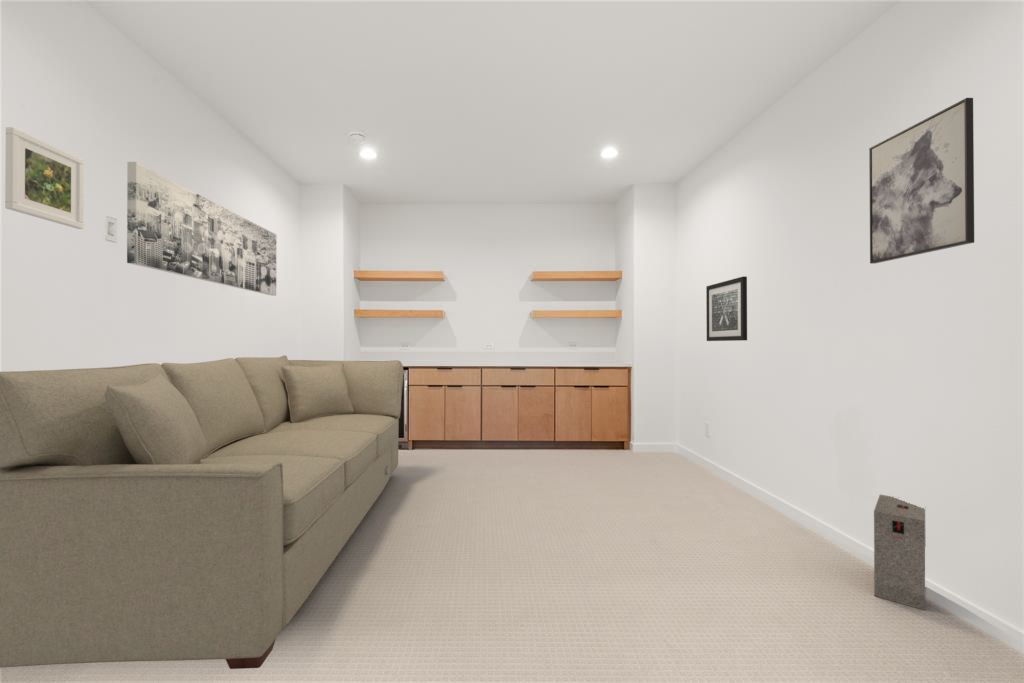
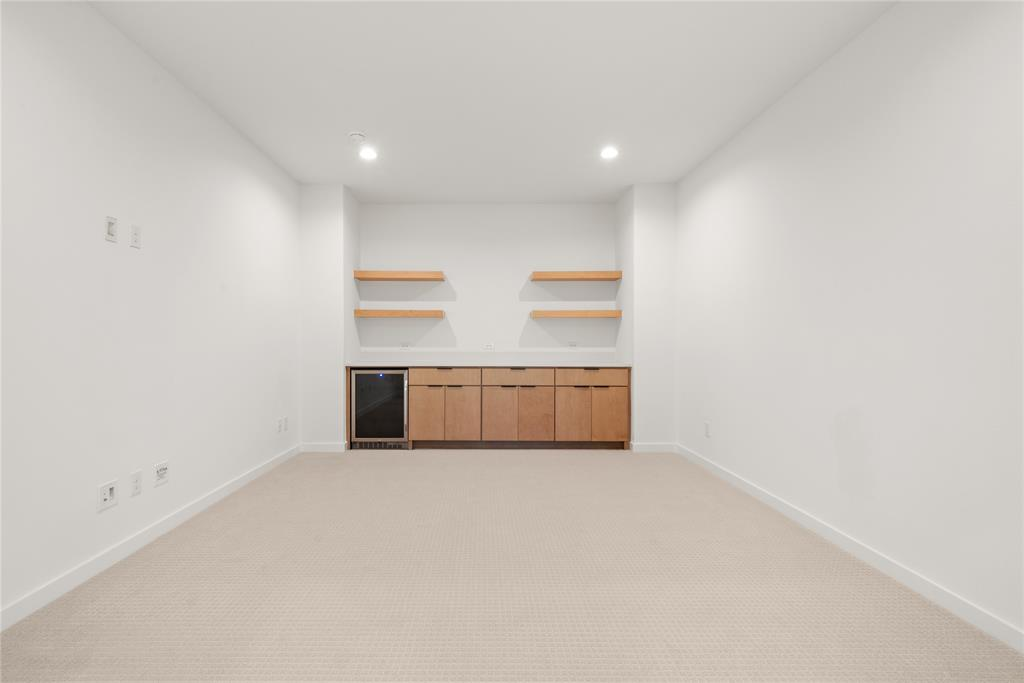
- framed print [4,126,85,230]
- wall art [705,275,748,342]
- box [873,494,927,611]
- wall art [868,97,975,265]
- sofa [0,355,404,670]
- wall art [126,161,277,297]
